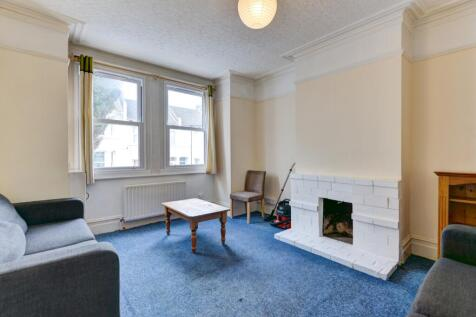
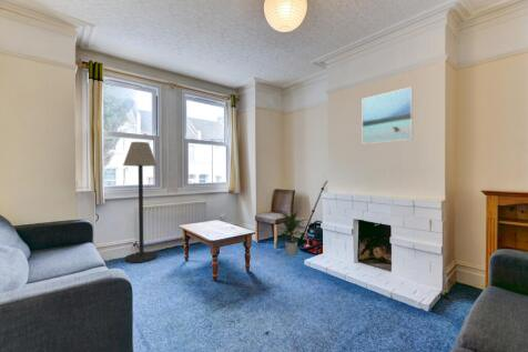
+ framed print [361,86,414,145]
+ indoor plant [274,211,307,257]
+ floor lamp [122,141,159,264]
